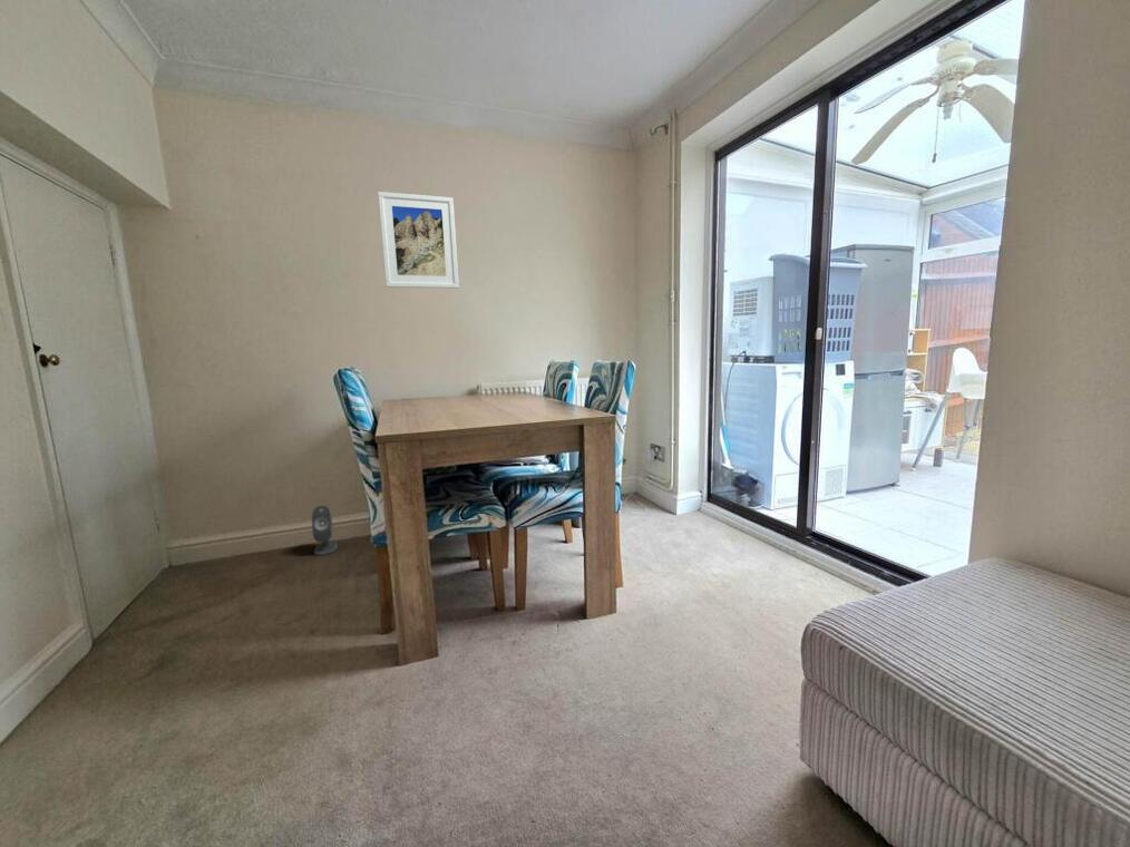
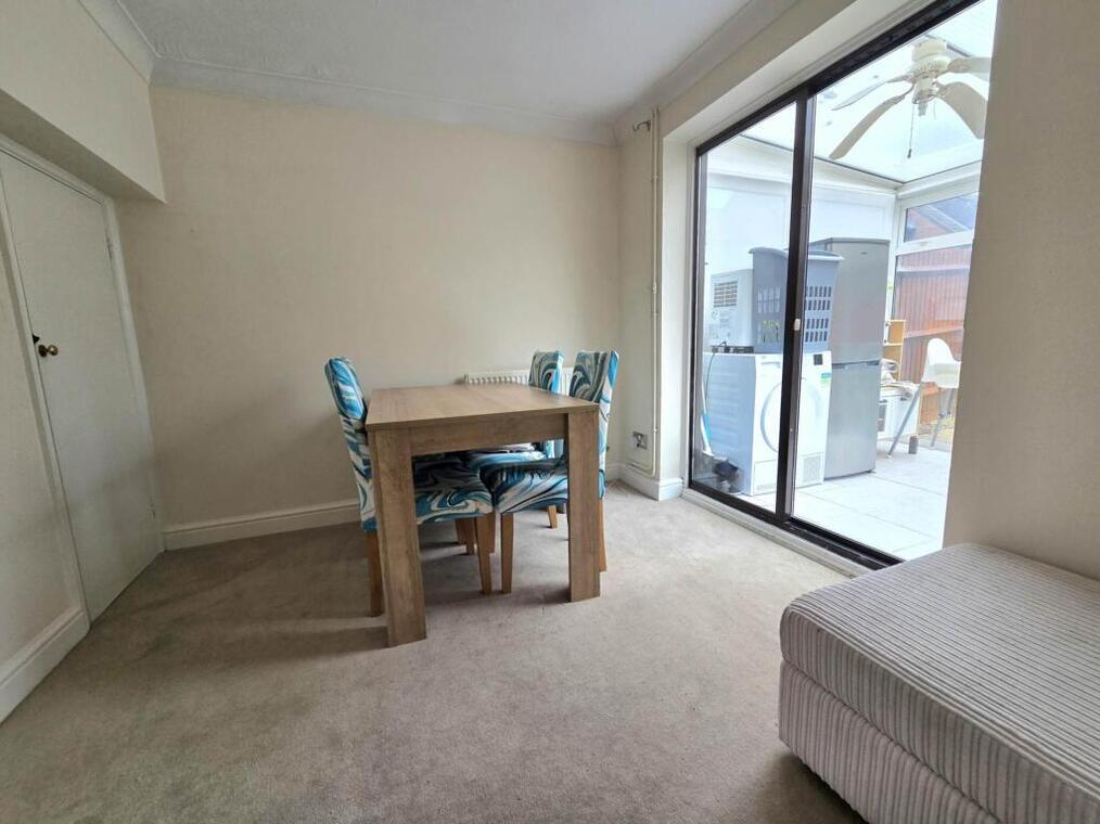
- speaker [311,504,339,556]
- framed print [377,191,460,290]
